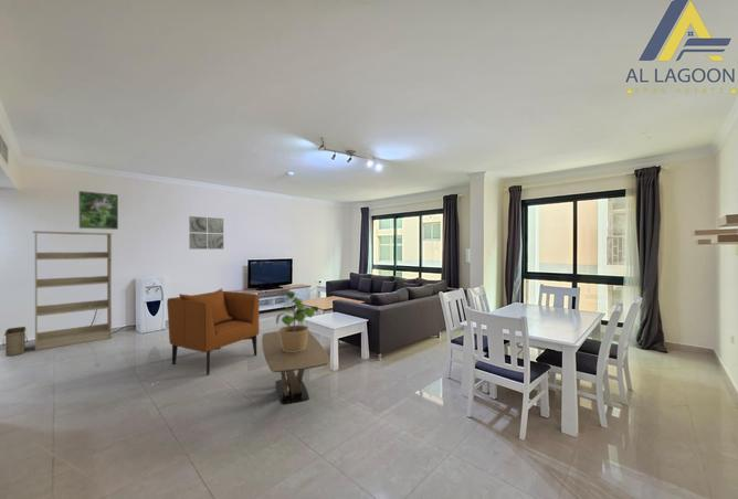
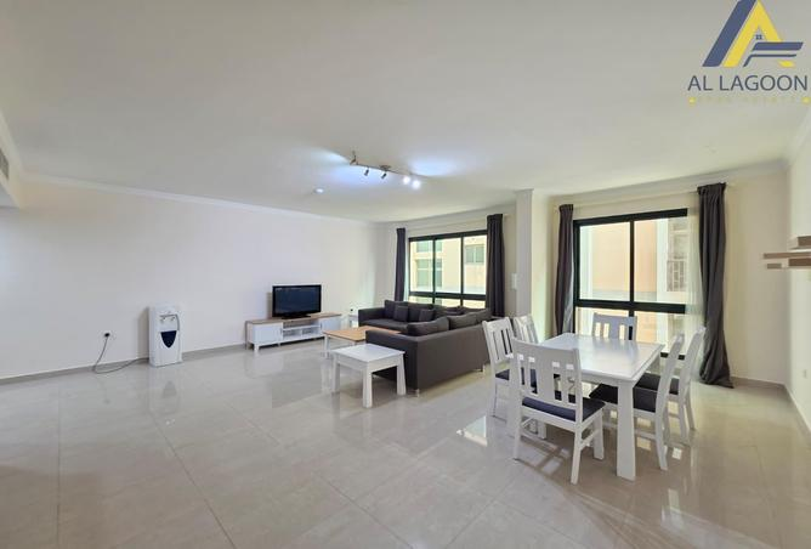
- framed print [78,190,119,231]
- basket [1,326,29,357]
- bookcase [32,230,114,351]
- armchair [166,287,261,376]
- wall art [188,215,224,251]
- coffee table [261,330,331,405]
- potted plant [275,290,319,352]
